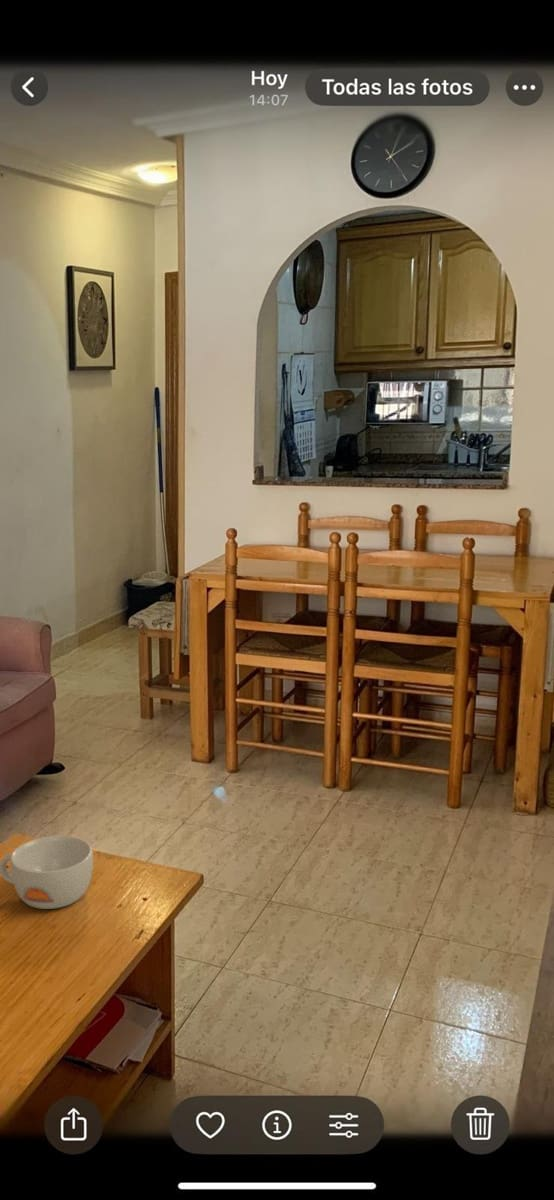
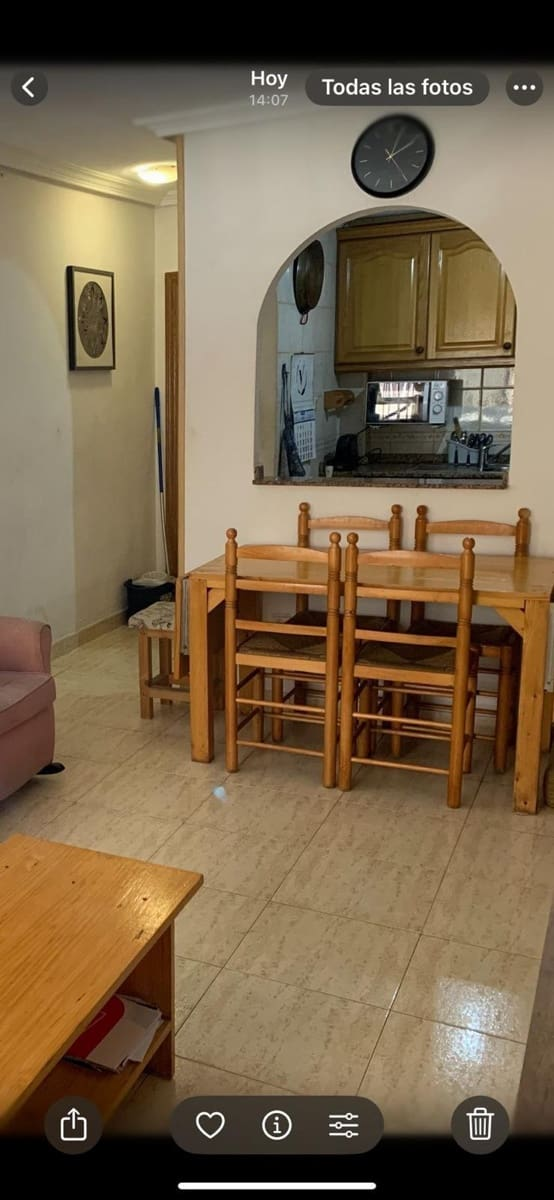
- bowl [0,835,94,910]
